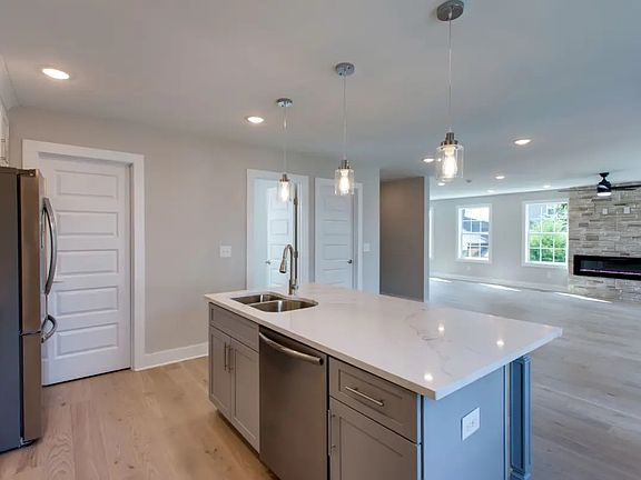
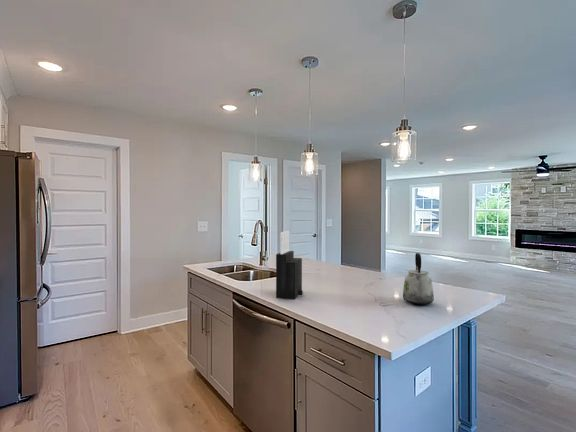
+ kettle [402,252,435,306]
+ knife block [275,230,304,300]
